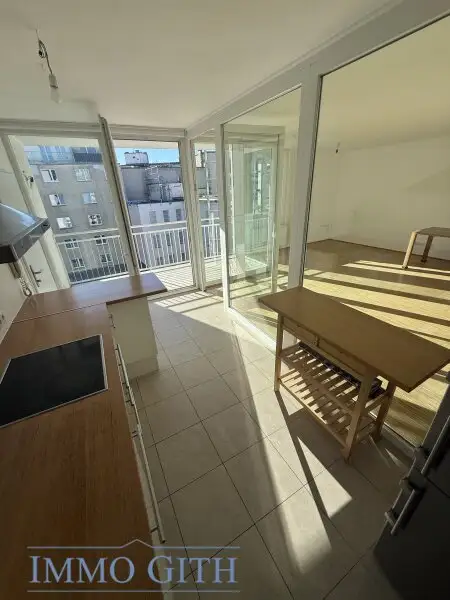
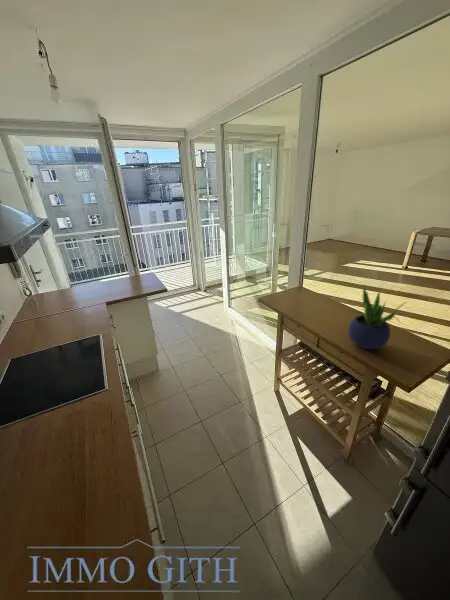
+ potted plant [347,285,408,350]
